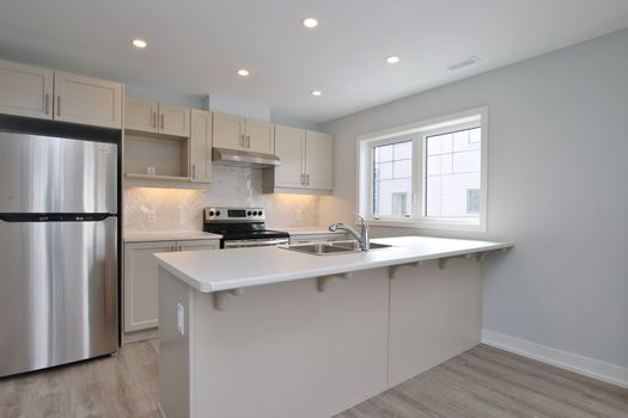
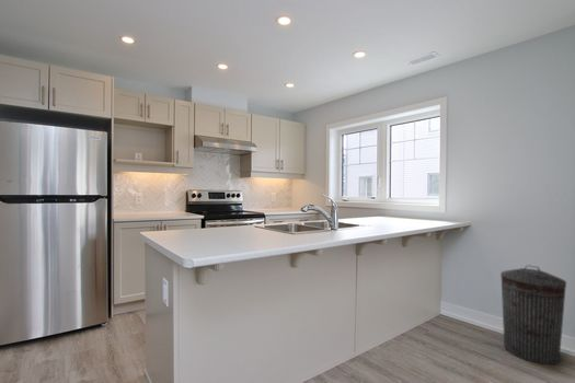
+ trash can [499,264,567,365]
